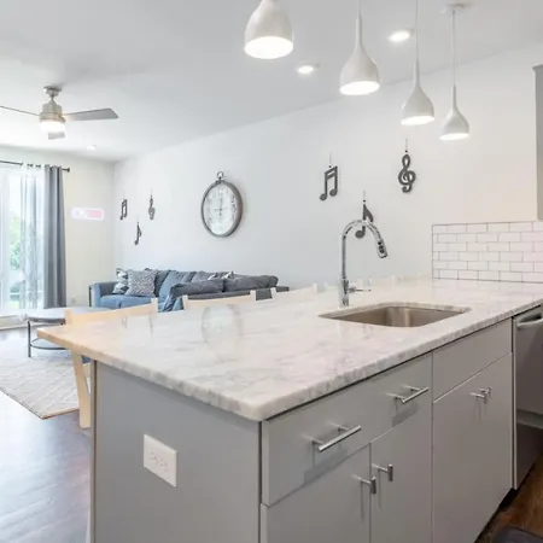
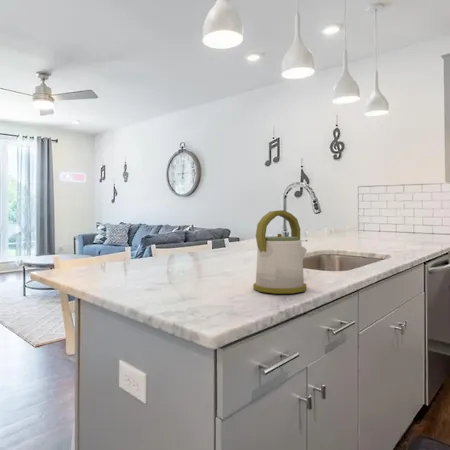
+ kettle [252,209,308,294]
